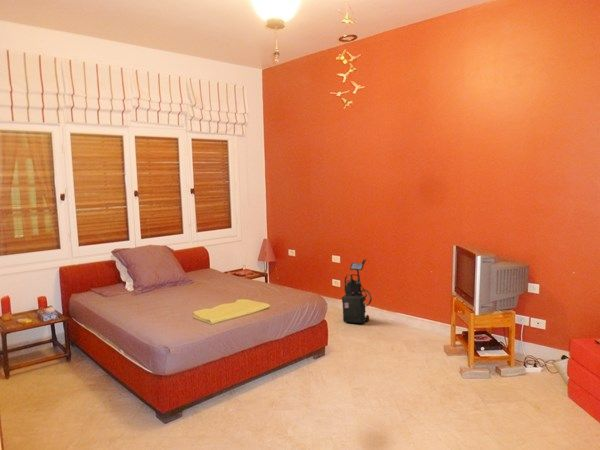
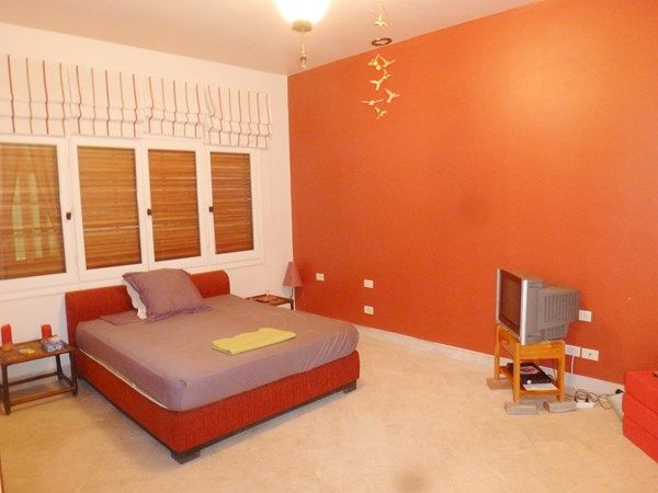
- vacuum cleaner [341,258,372,324]
